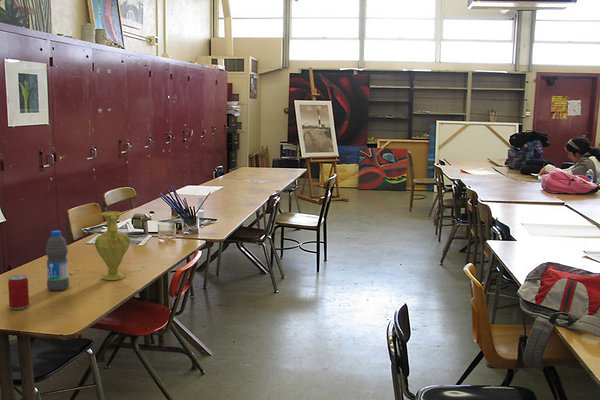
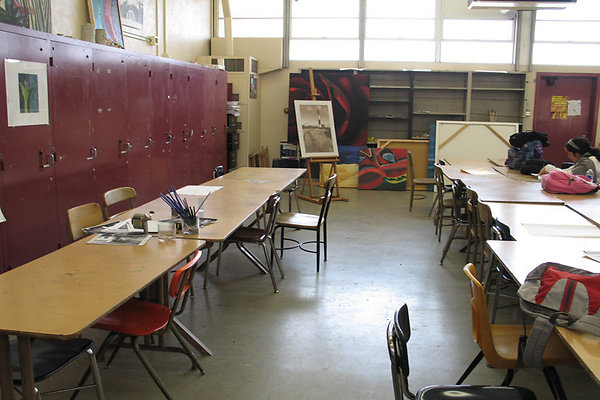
- beer can [7,274,30,310]
- vase [94,210,131,281]
- water bottle [45,230,70,292]
